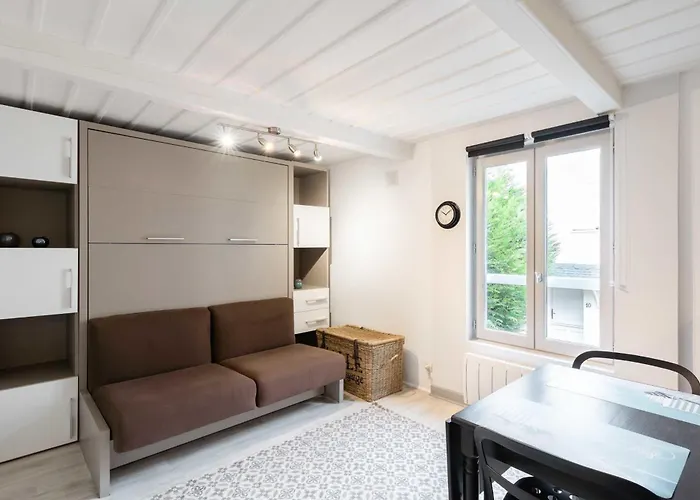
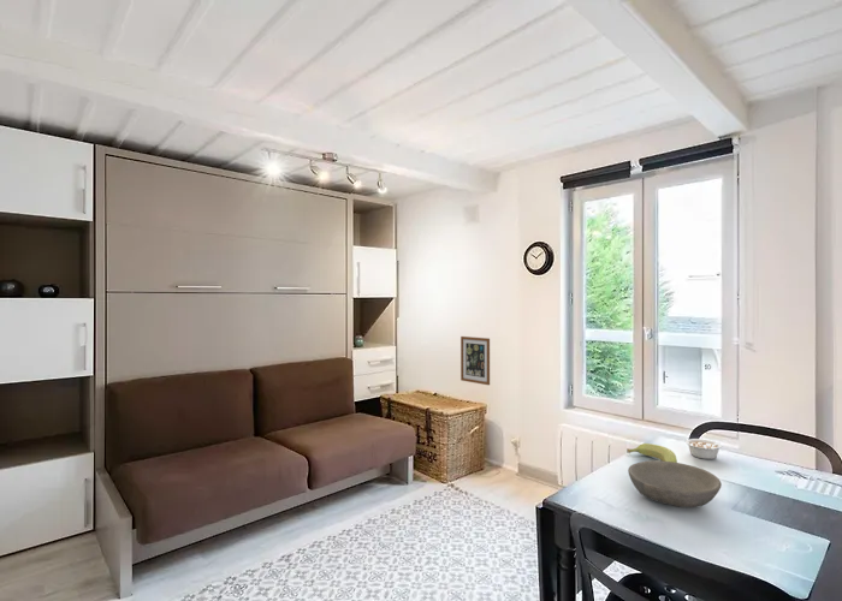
+ wall art [459,335,491,386]
+ banana [627,442,678,463]
+ bowl [627,459,723,508]
+ legume [684,438,728,460]
